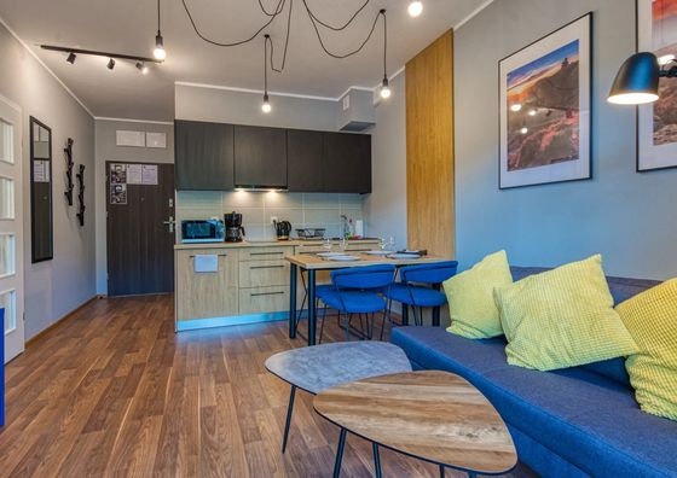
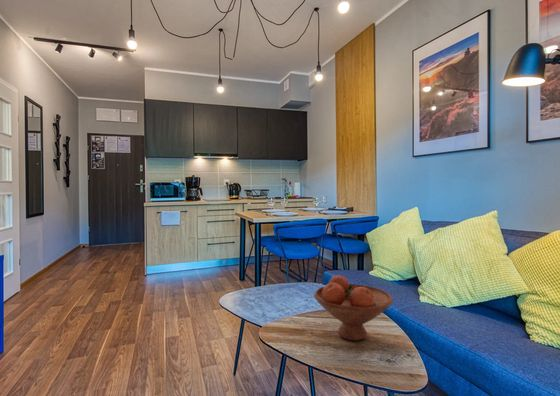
+ fruit bowl [313,274,394,341]
